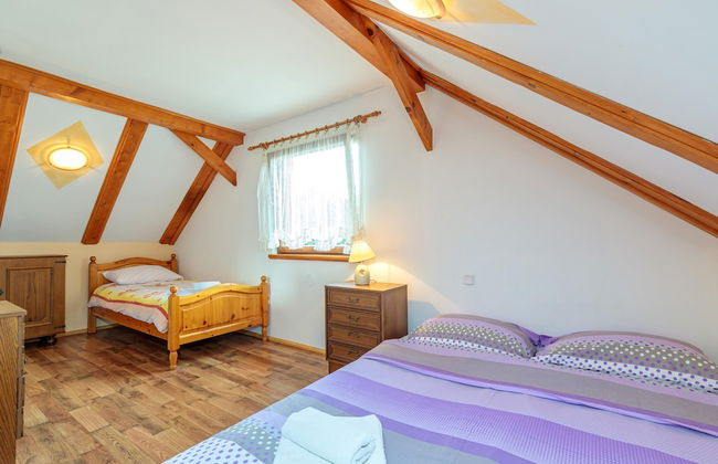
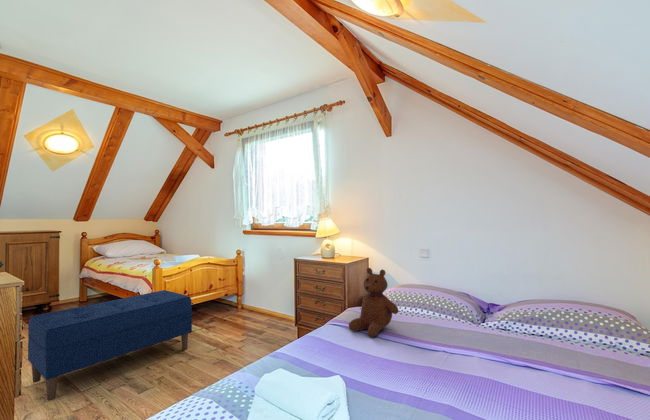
+ bench [27,289,193,401]
+ teddy bear [348,267,399,338]
